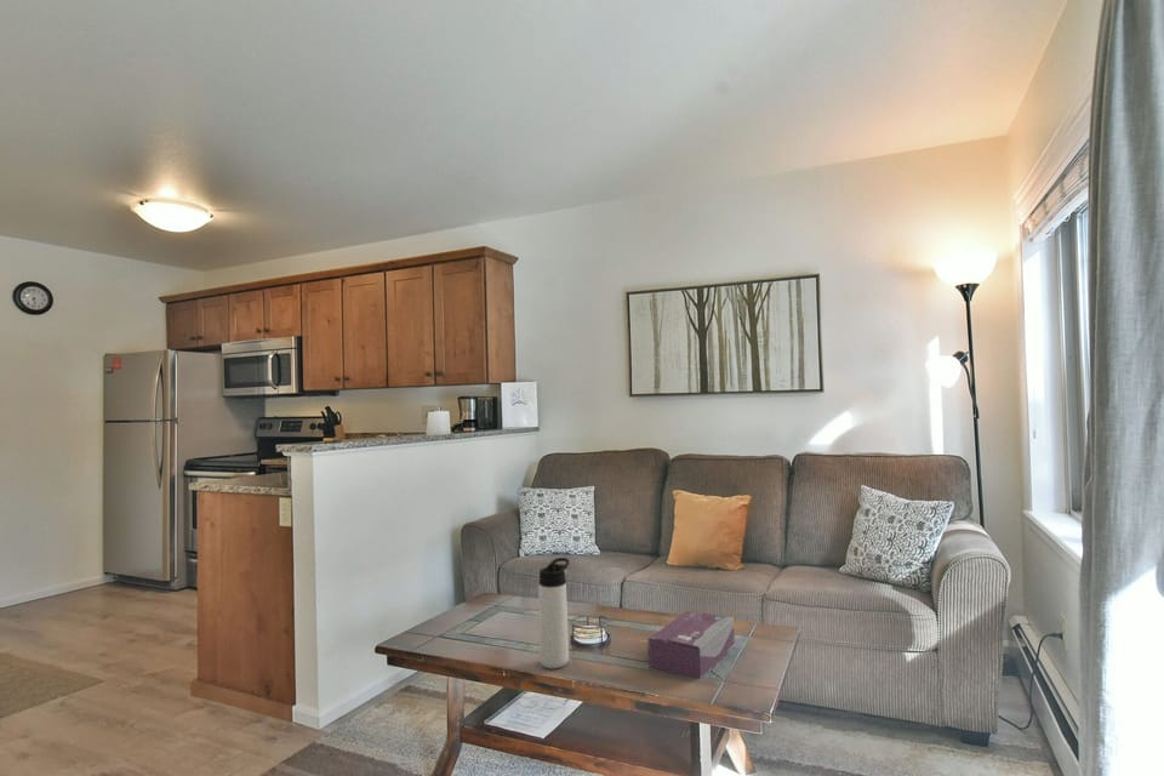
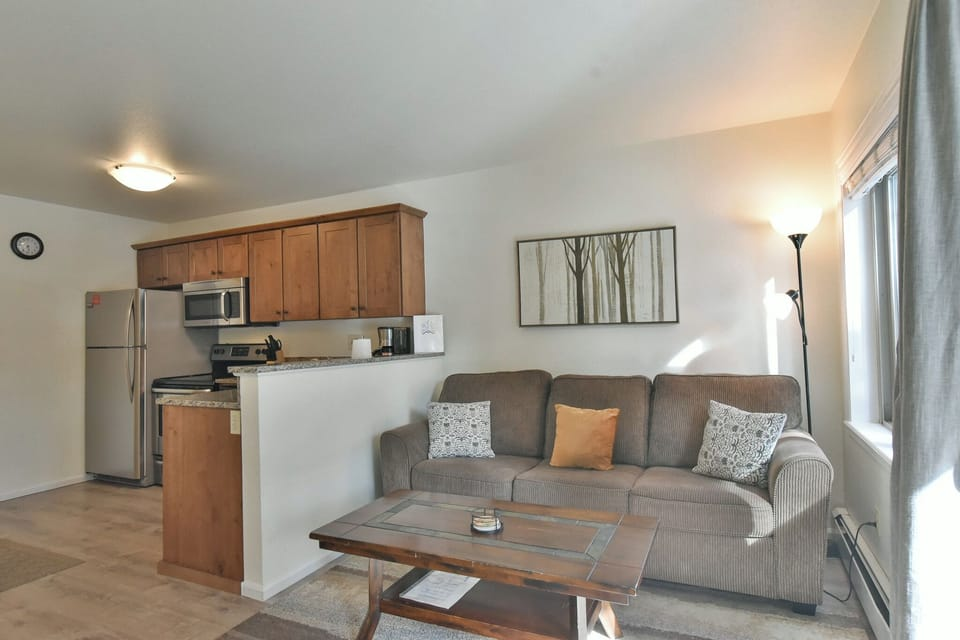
- thermos bottle [537,557,570,669]
- tissue box [647,610,736,680]
